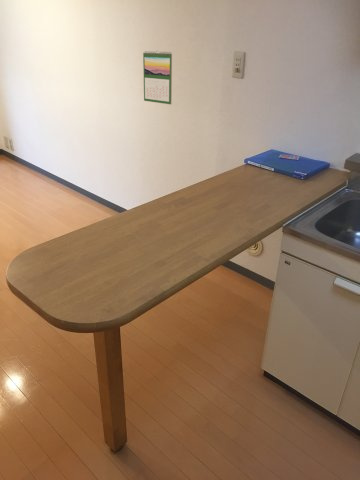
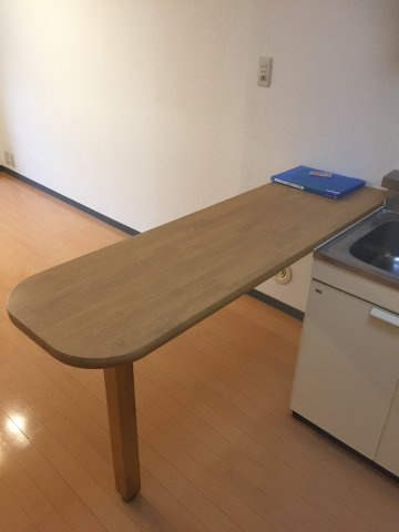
- calendar [142,50,173,105]
